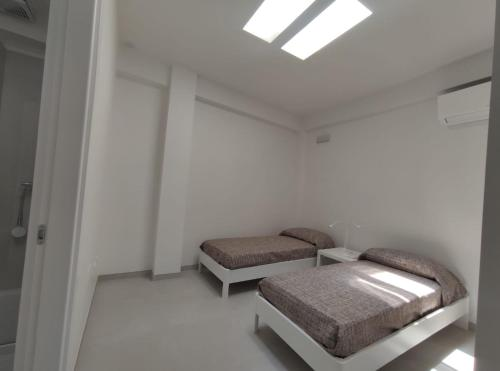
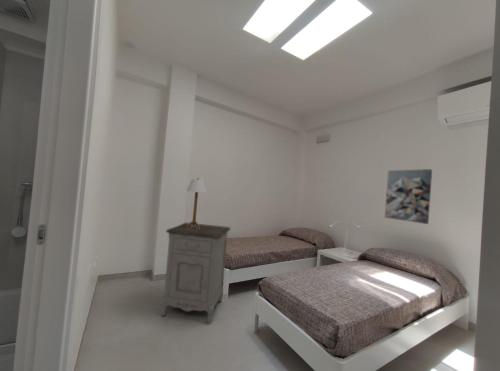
+ table lamp [186,177,208,229]
+ wall art [384,168,433,225]
+ nightstand [160,222,232,325]
